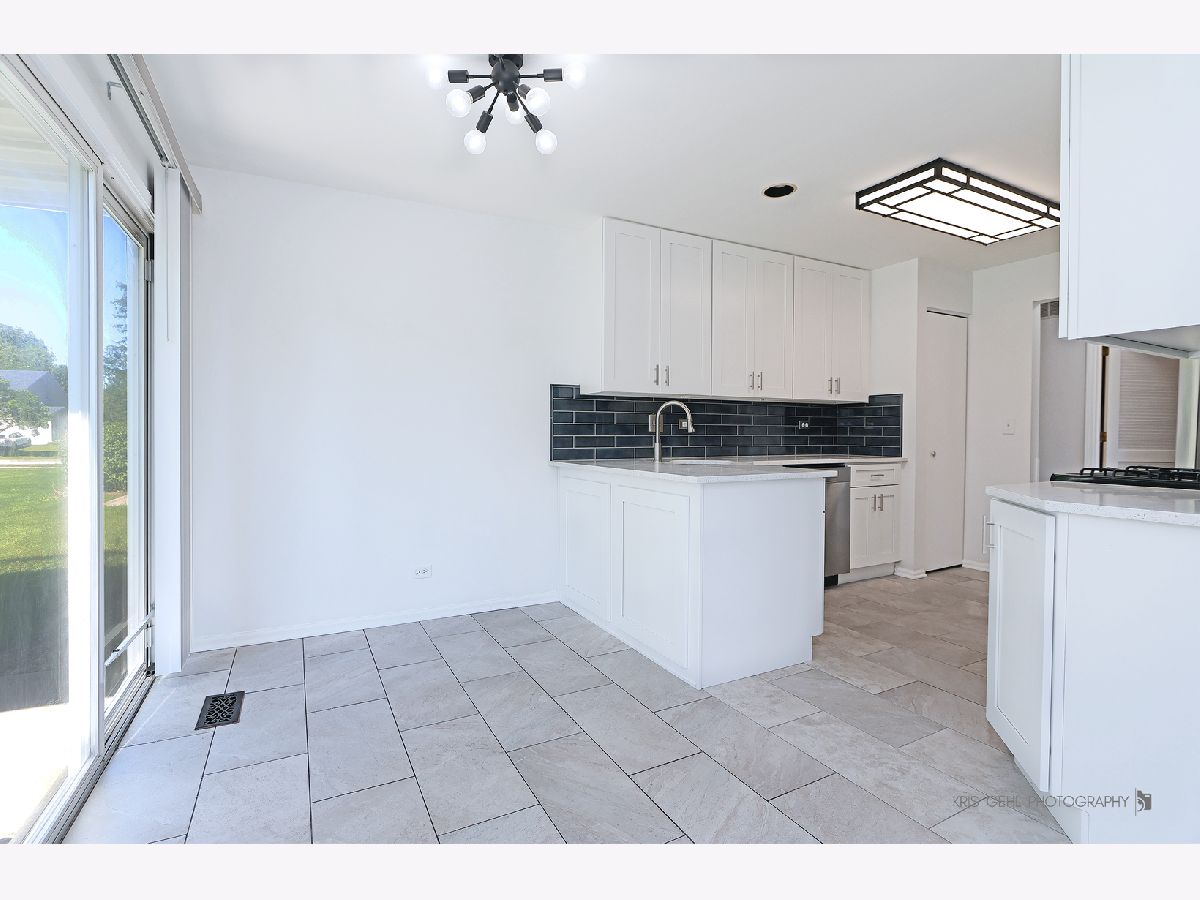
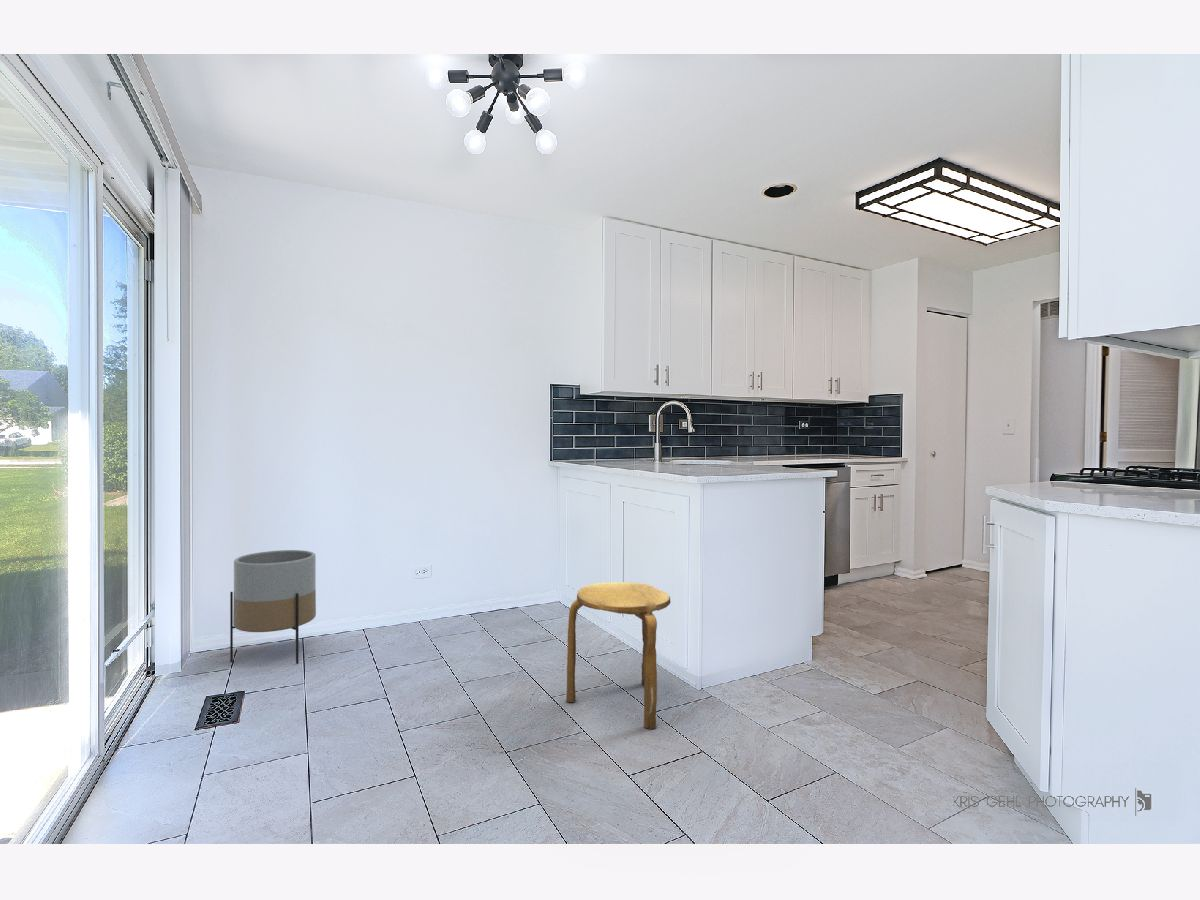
+ stool [565,581,671,730]
+ planter [229,549,317,664]
